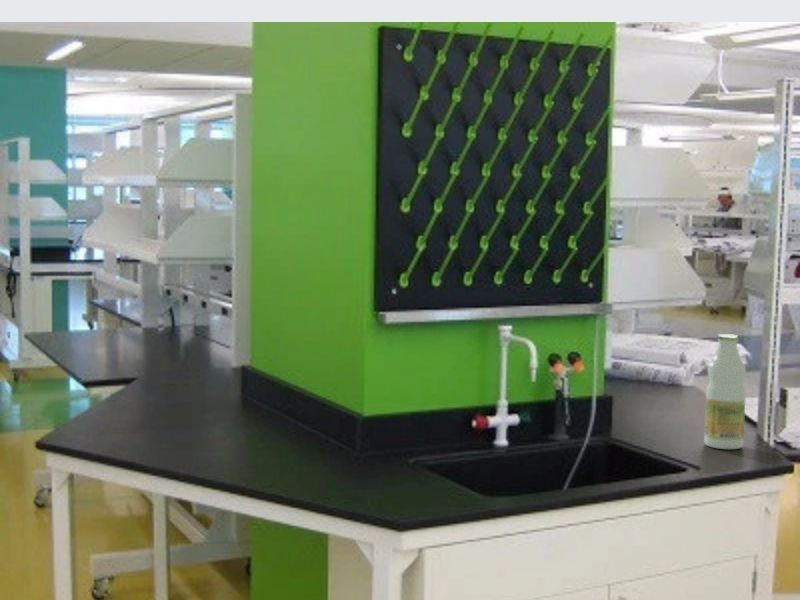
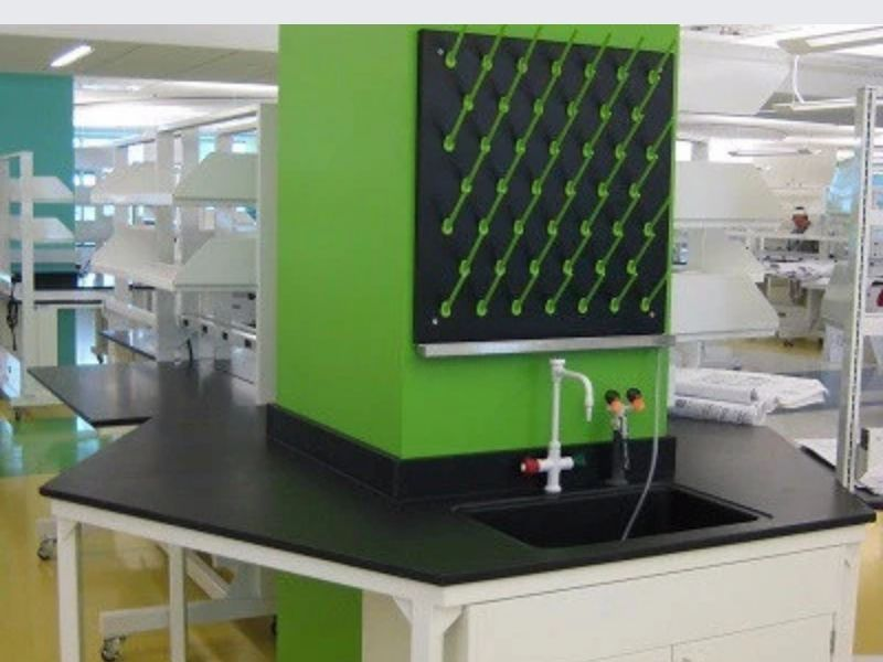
- bottle [703,333,747,450]
